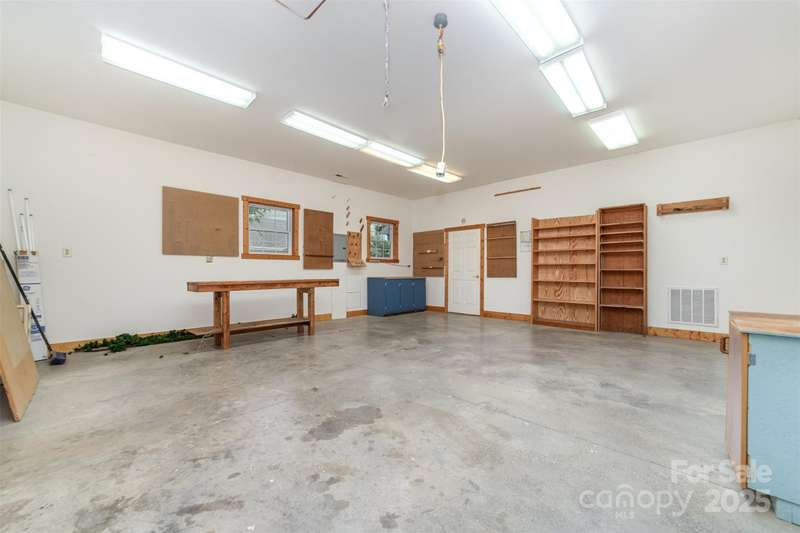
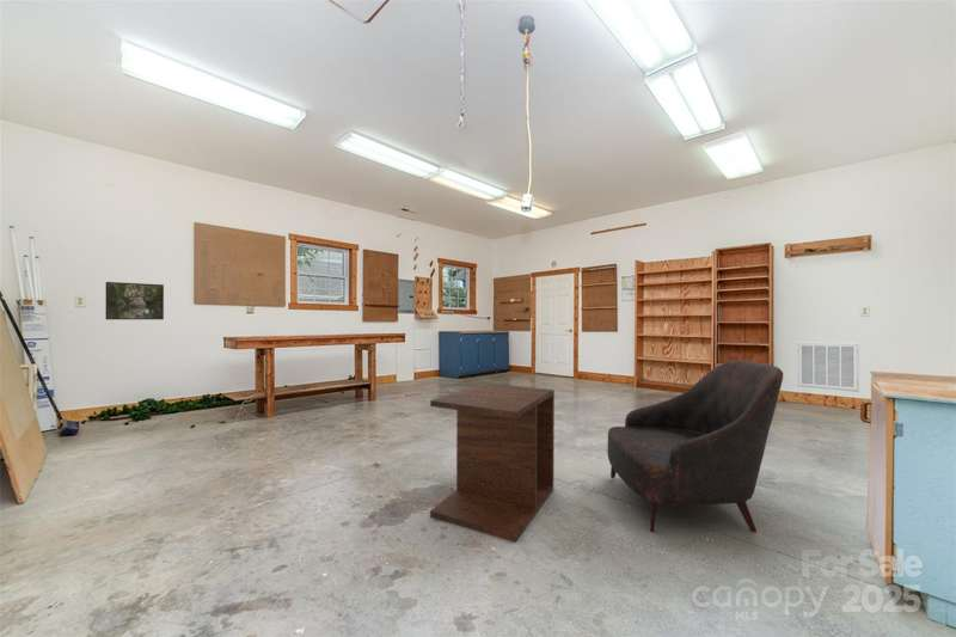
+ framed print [104,281,165,320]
+ armchair [606,360,784,533]
+ side table [429,381,556,544]
